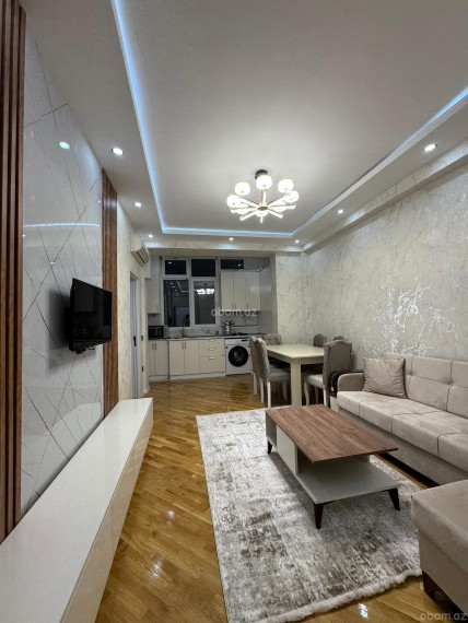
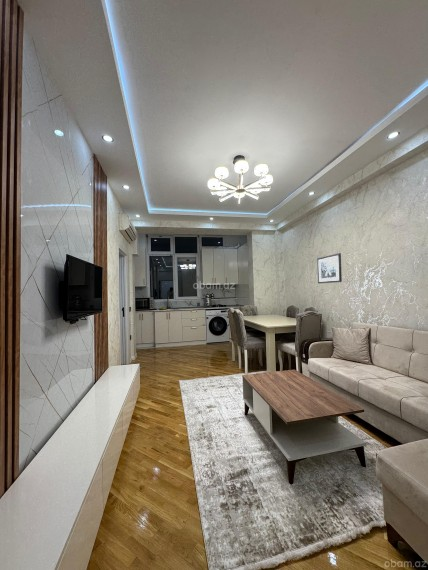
+ wall art [316,252,343,284]
